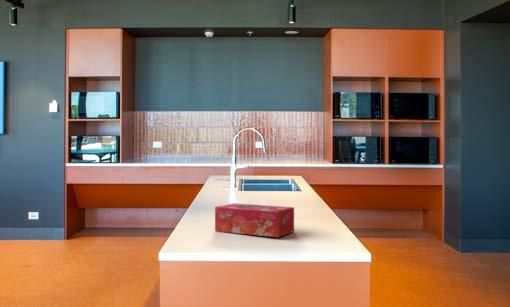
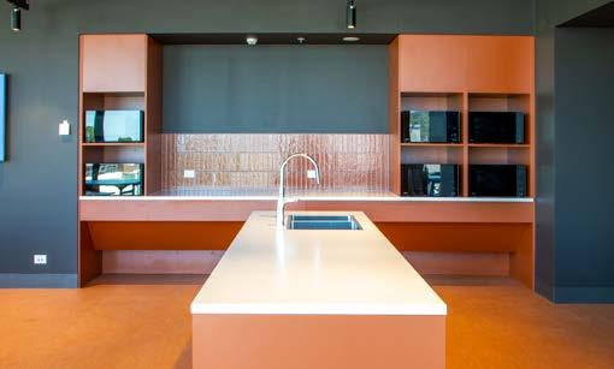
- tissue box [214,202,295,238]
